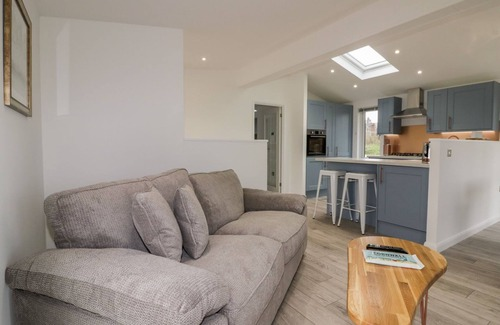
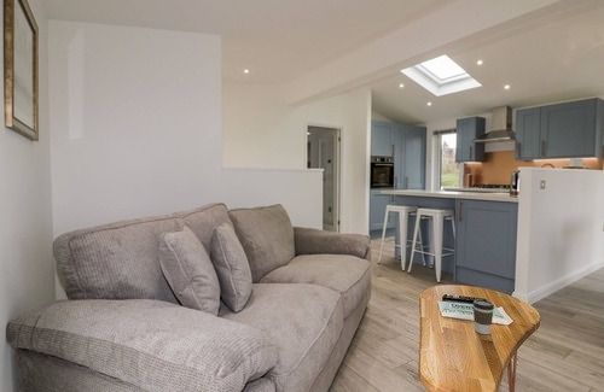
+ coffee cup [472,299,495,335]
